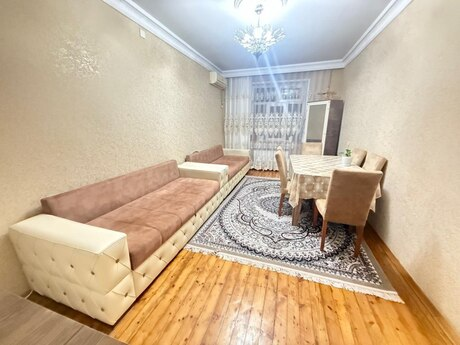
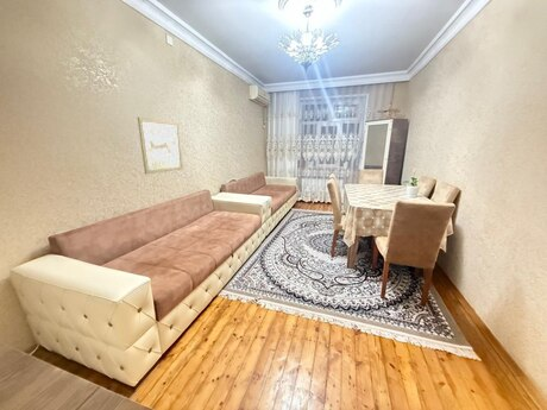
+ wall art [137,116,184,175]
